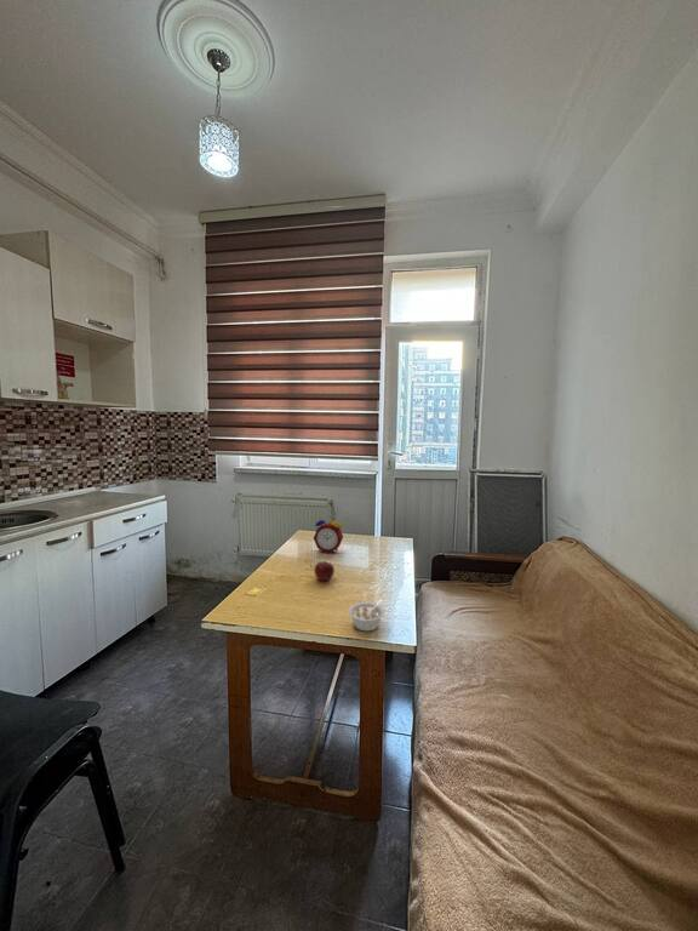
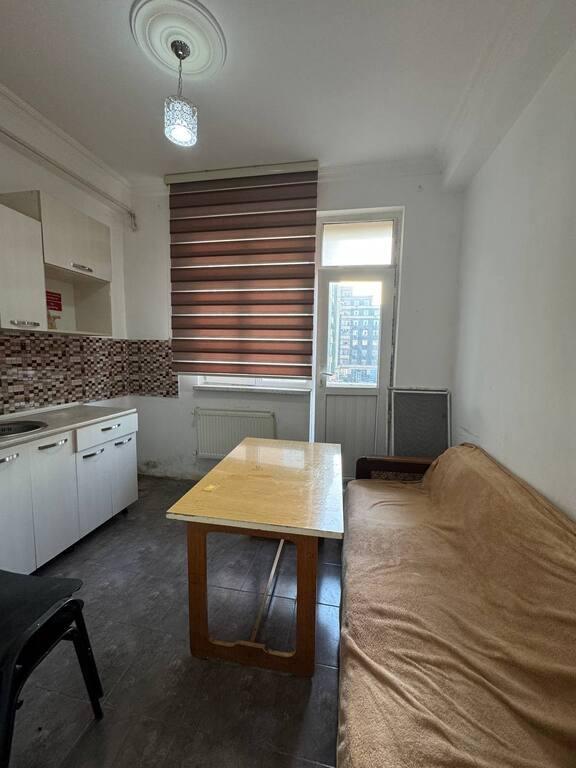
- alarm clock [313,513,344,554]
- fruit [313,559,336,582]
- legume [348,598,385,633]
